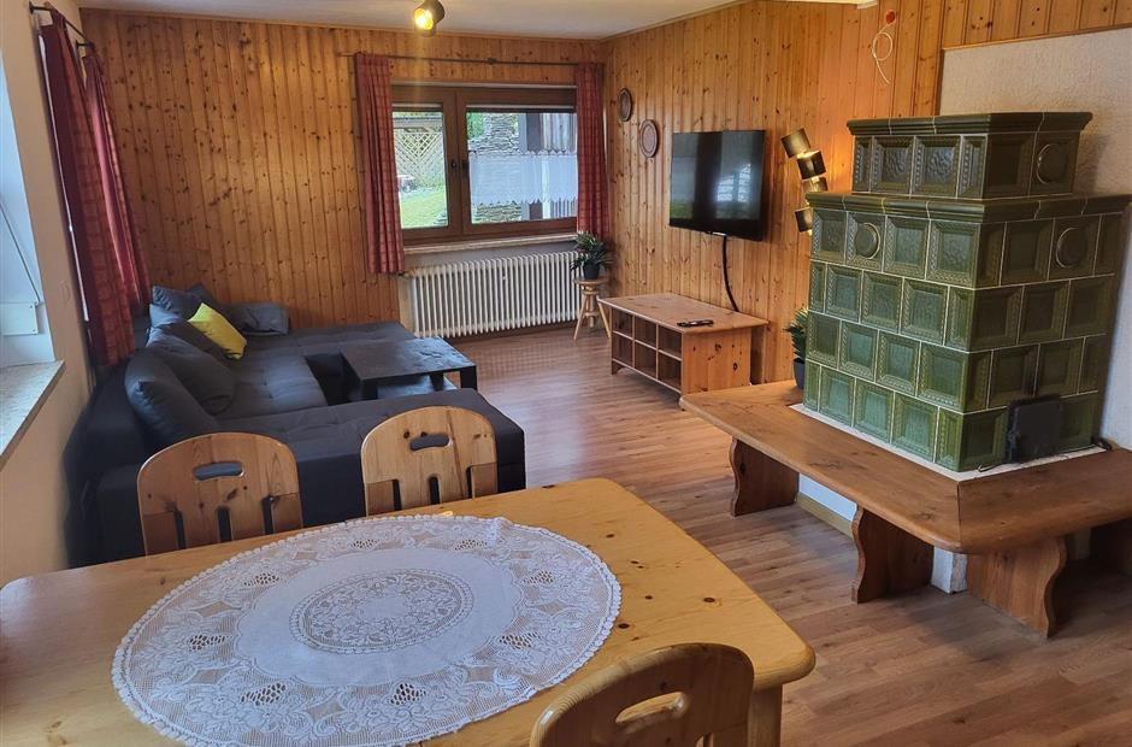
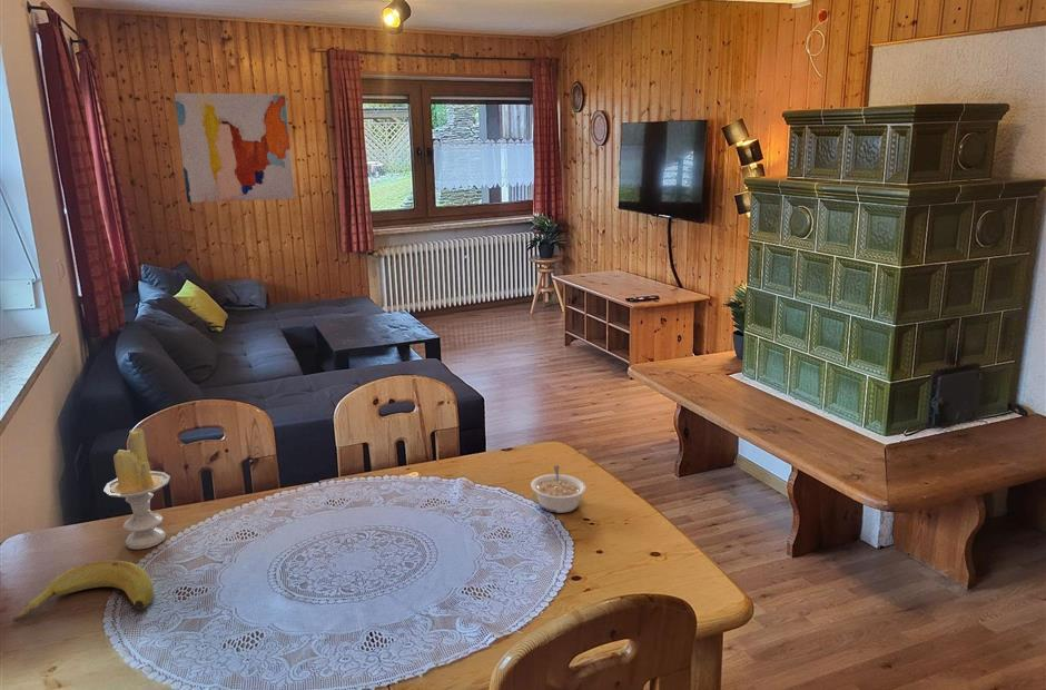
+ wall art [174,92,296,204]
+ candle [102,427,171,551]
+ banana [11,560,155,622]
+ legume [530,464,586,514]
